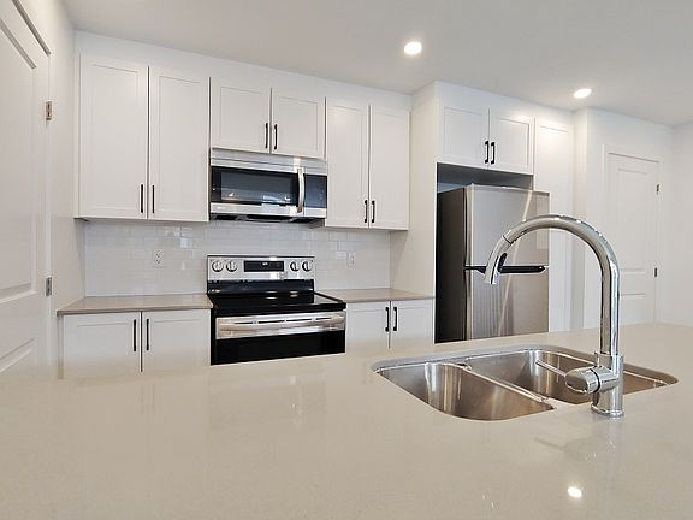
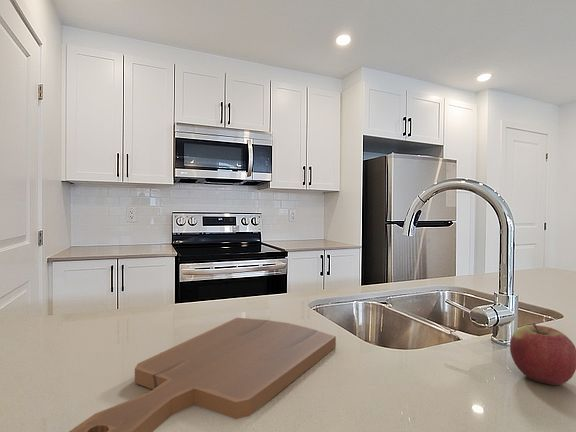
+ apple [509,322,576,386]
+ cutting board [69,317,337,432]
